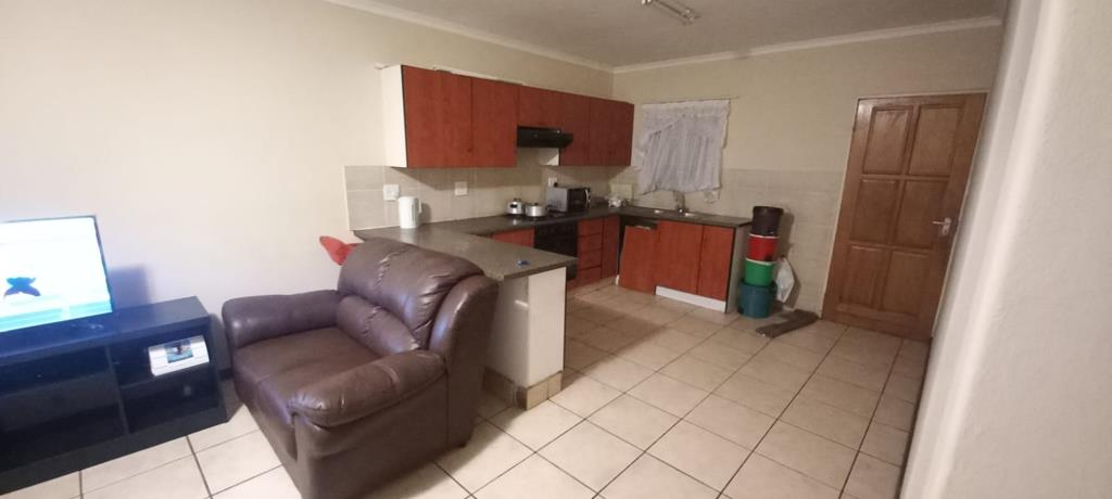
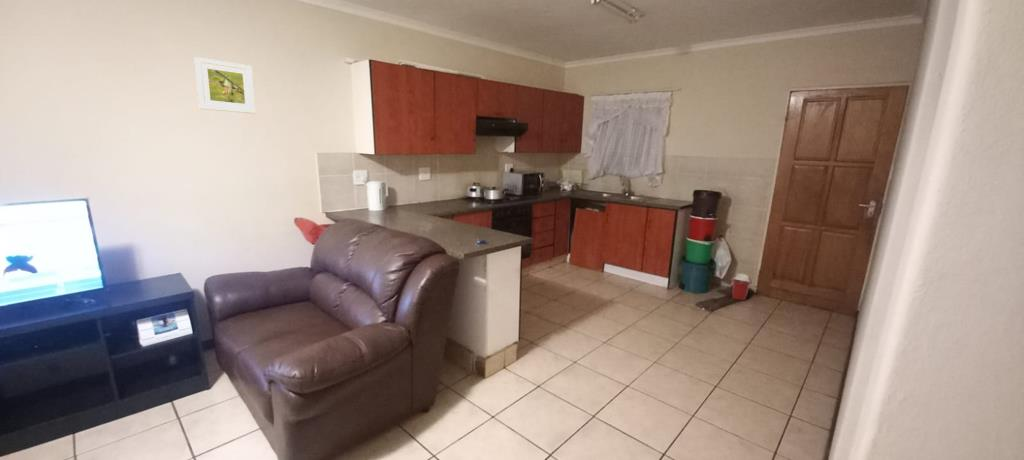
+ bucket [730,273,753,301]
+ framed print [193,56,257,114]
